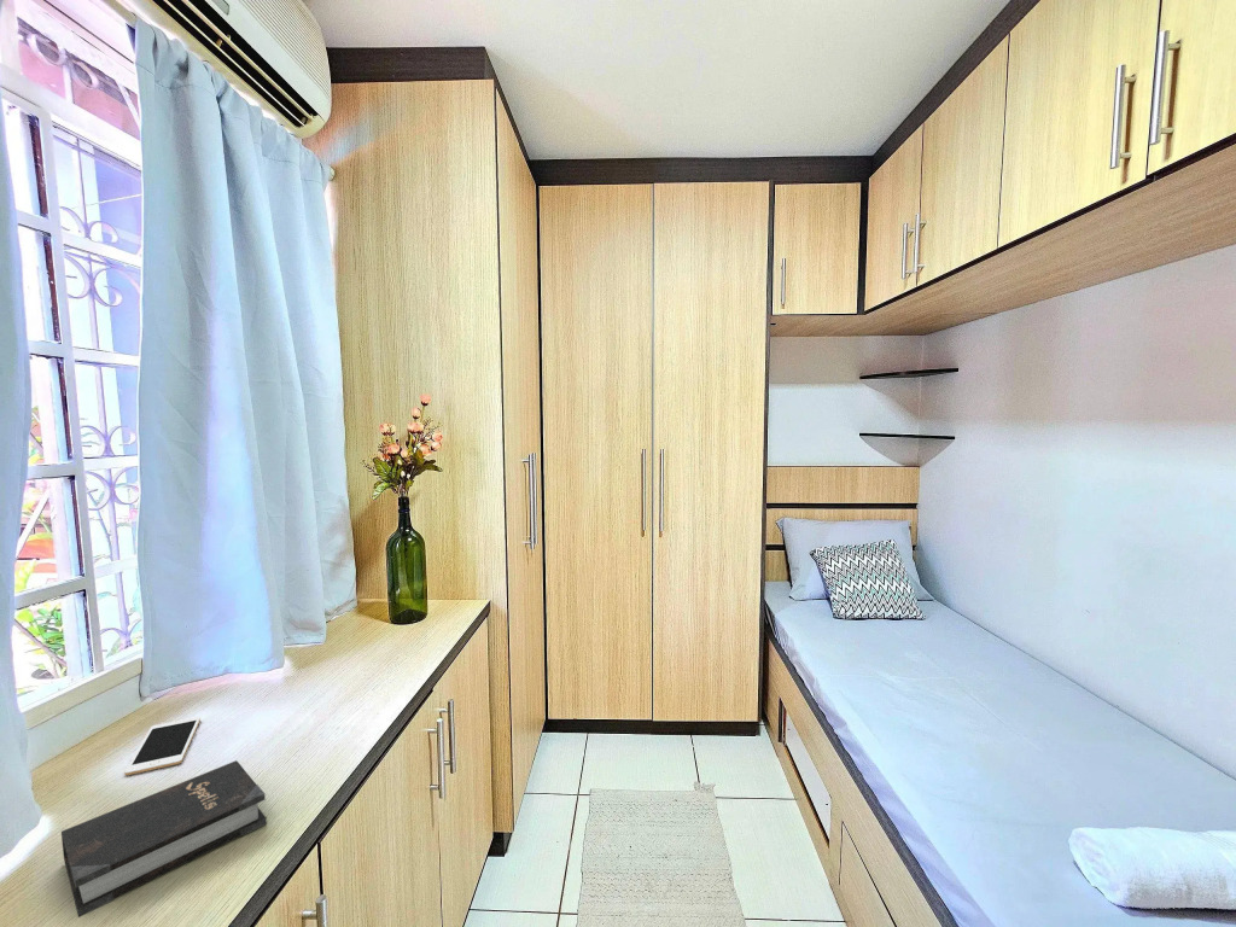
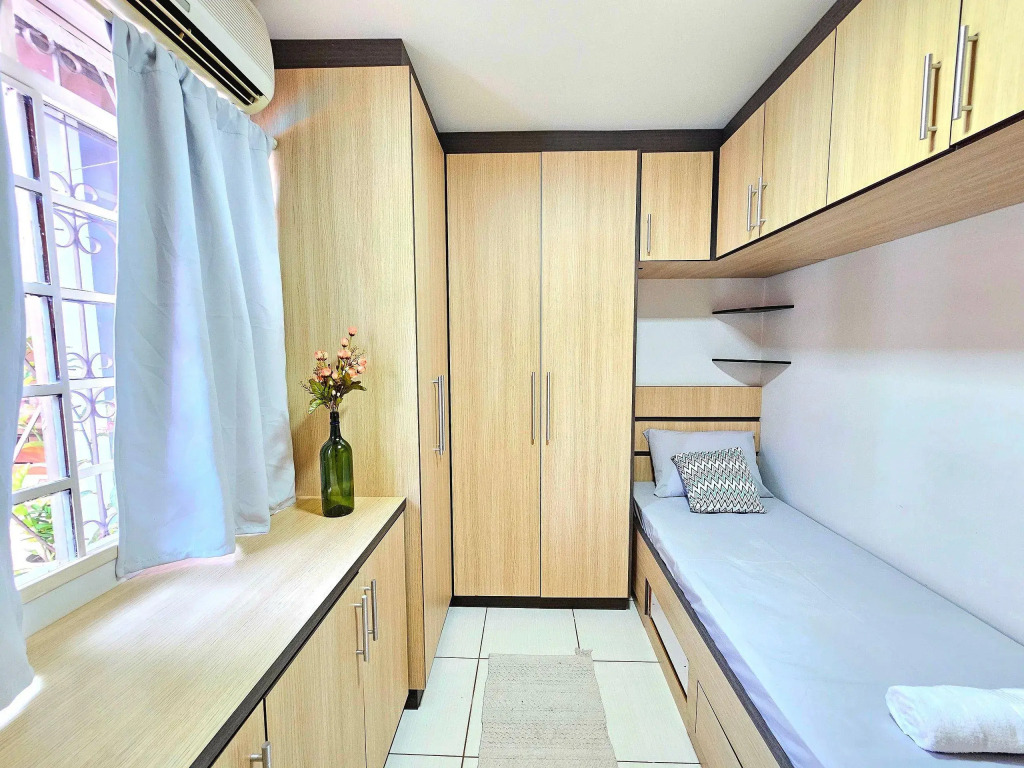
- cell phone [123,716,202,776]
- hardback book [60,759,268,919]
